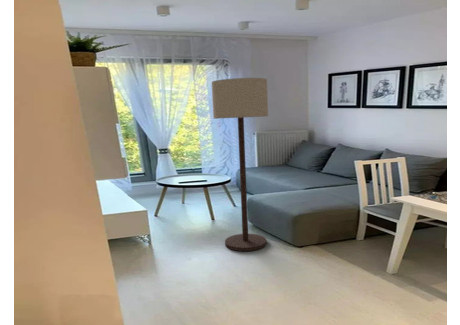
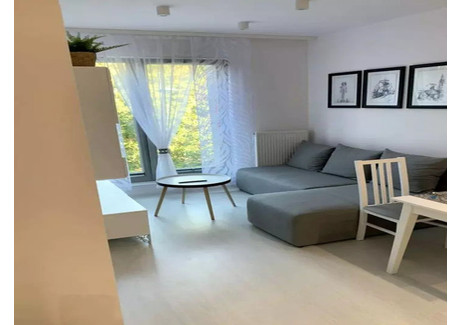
- floor lamp [211,77,269,252]
